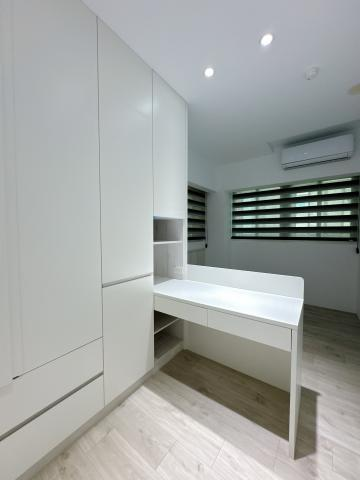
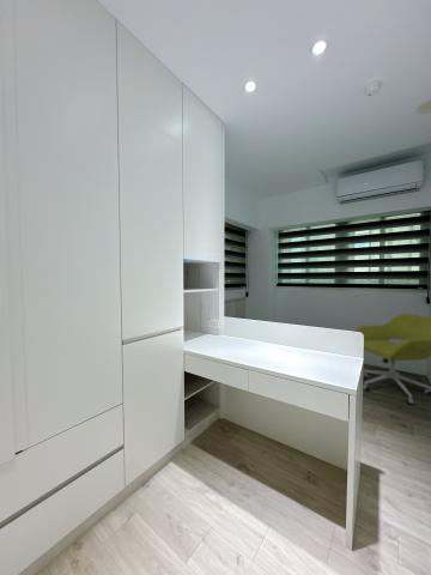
+ office chair [354,313,431,405]
